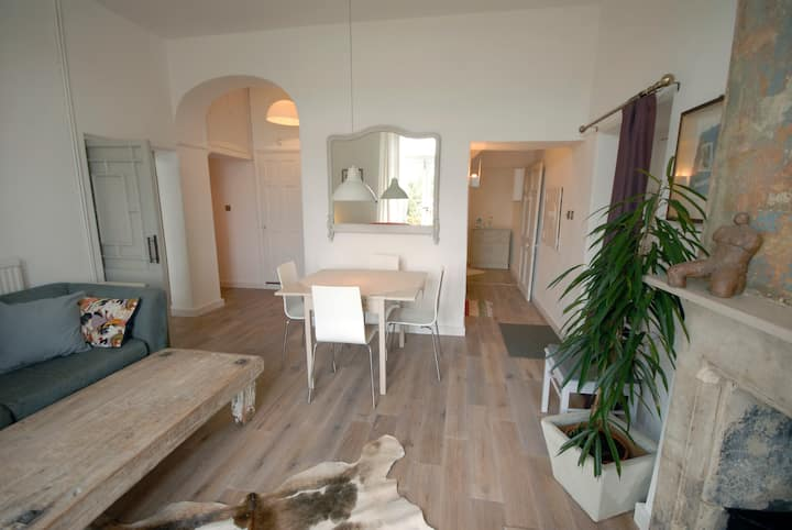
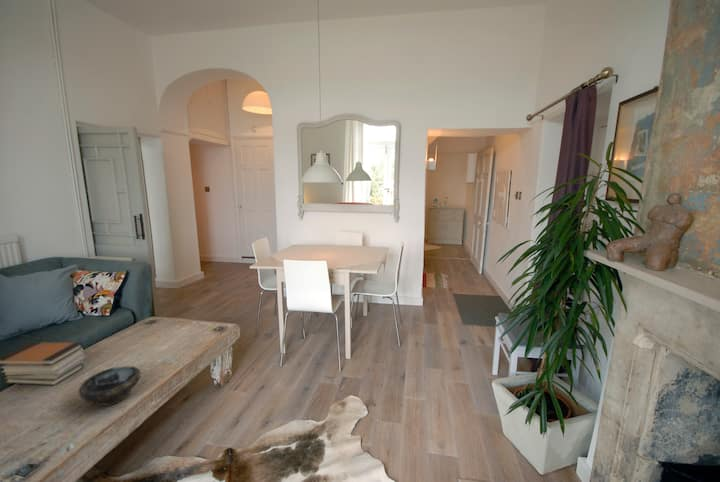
+ bowl [78,365,142,408]
+ book stack [0,341,86,386]
